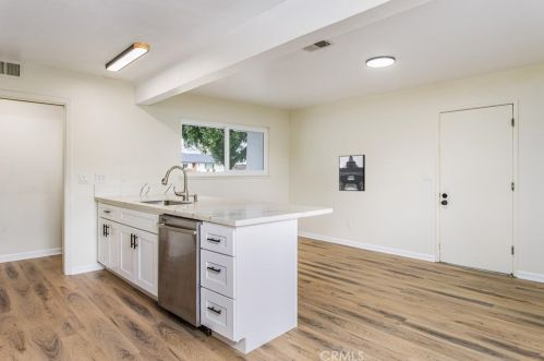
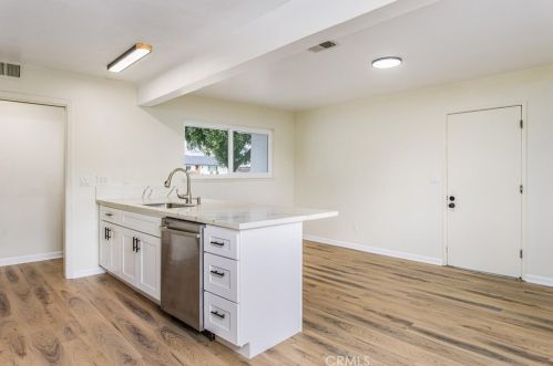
- wall art [338,154,366,192]
